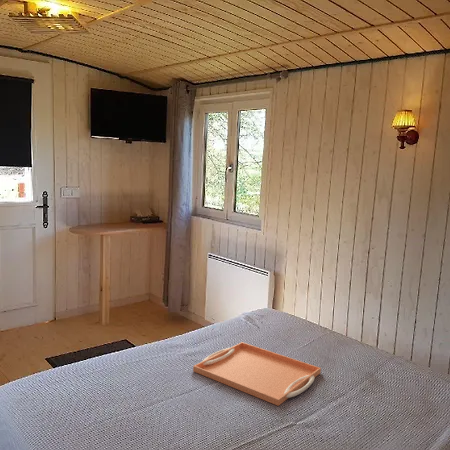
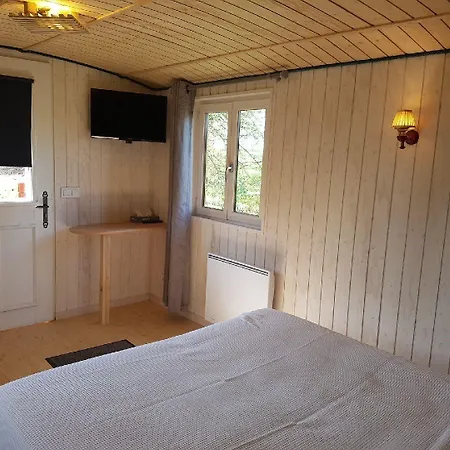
- serving tray [192,341,322,407]
